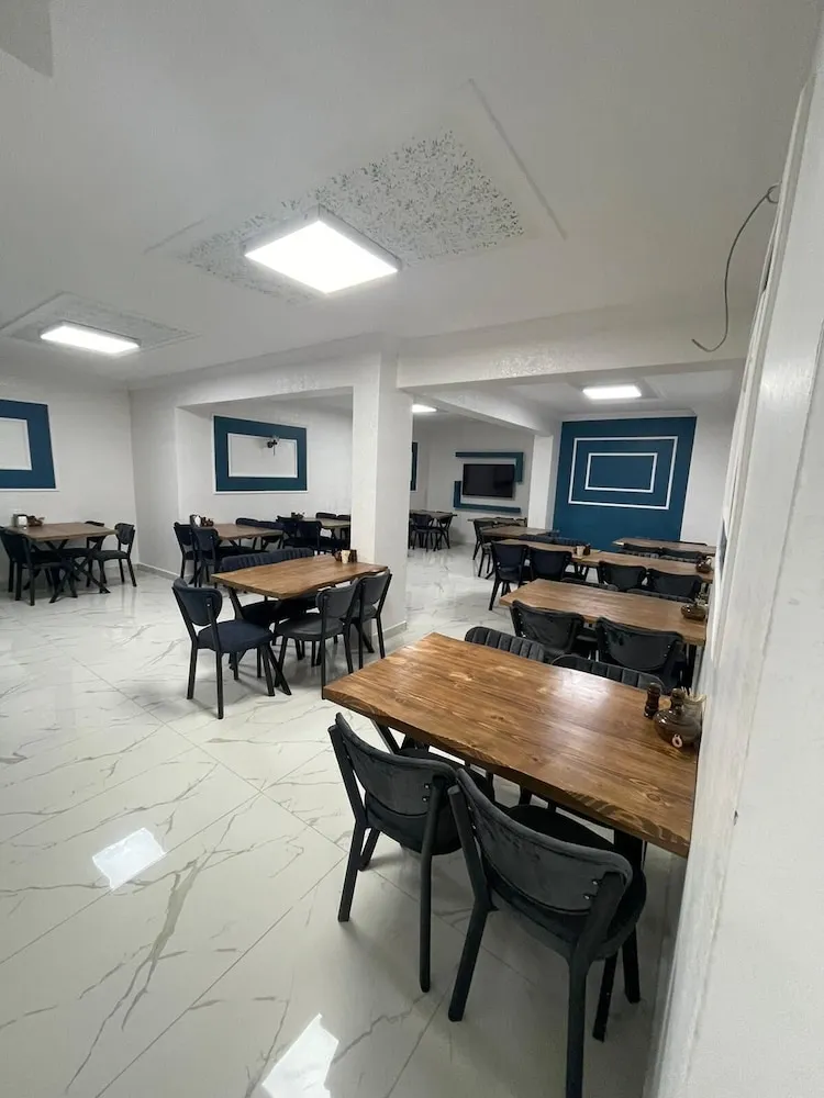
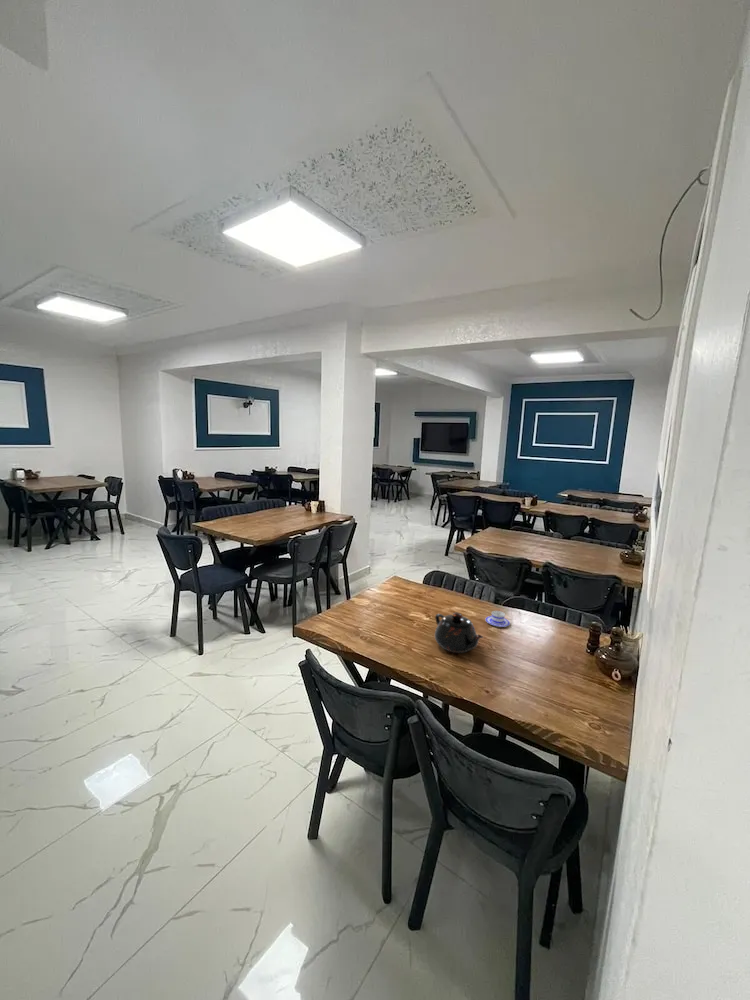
+ teapot [434,612,484,654]
+ teacup [484,610,511,628]
